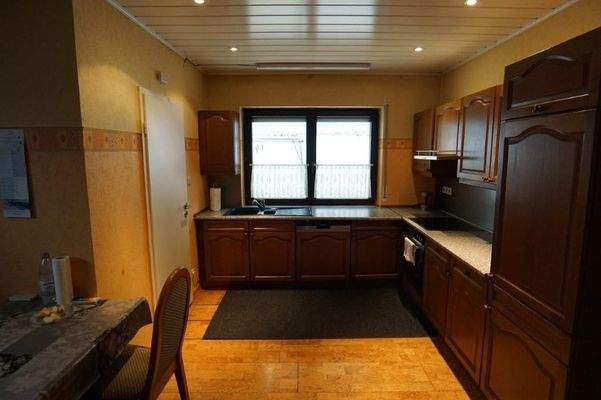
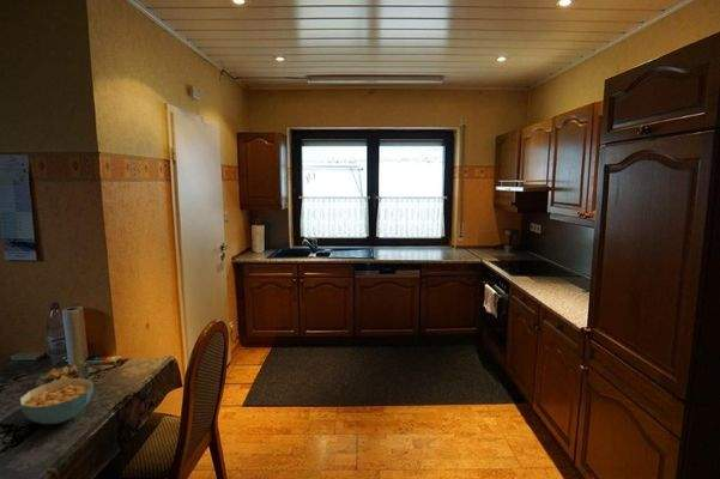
+ cereal bowl [18,377,95,425]
